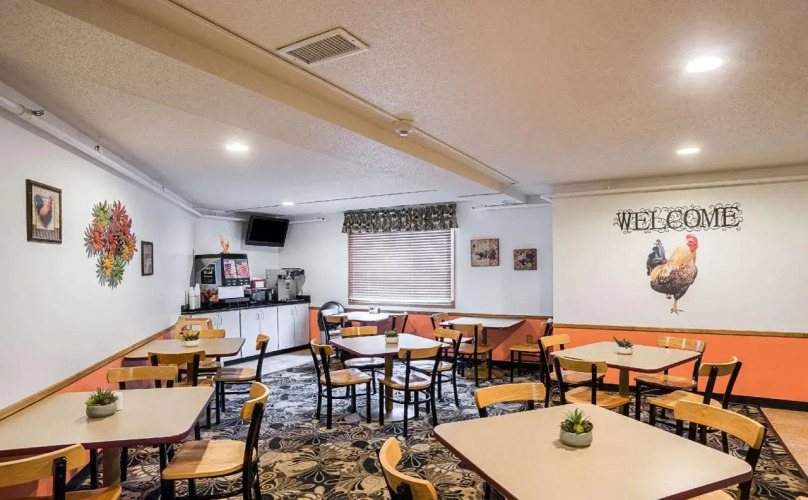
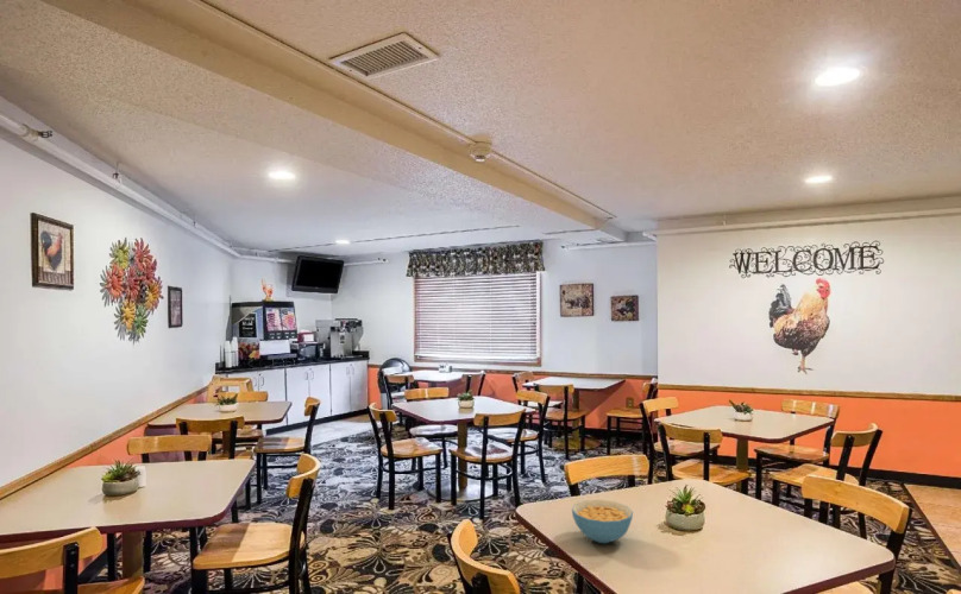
+ cereal bowl [571,499,634,544]
